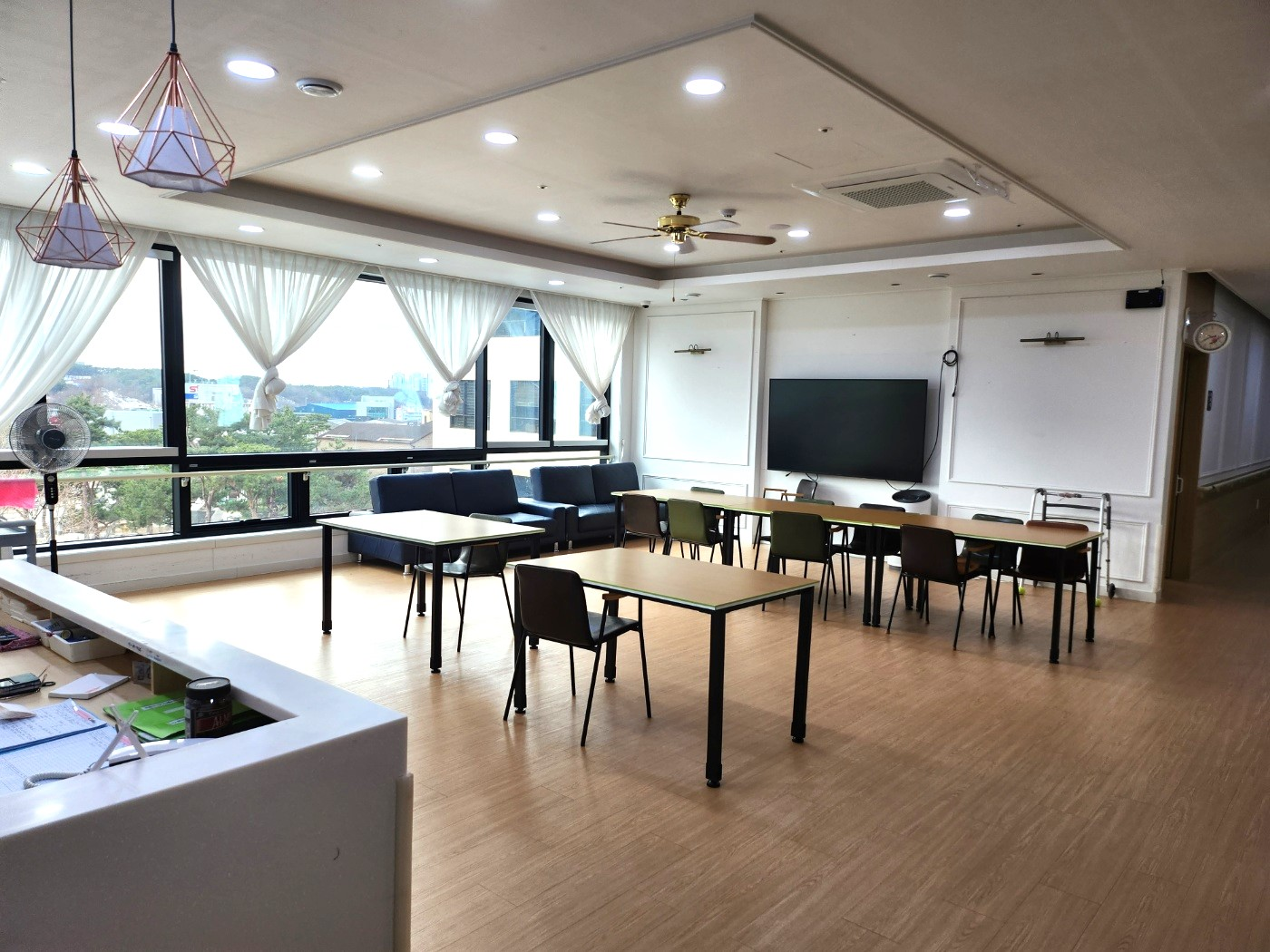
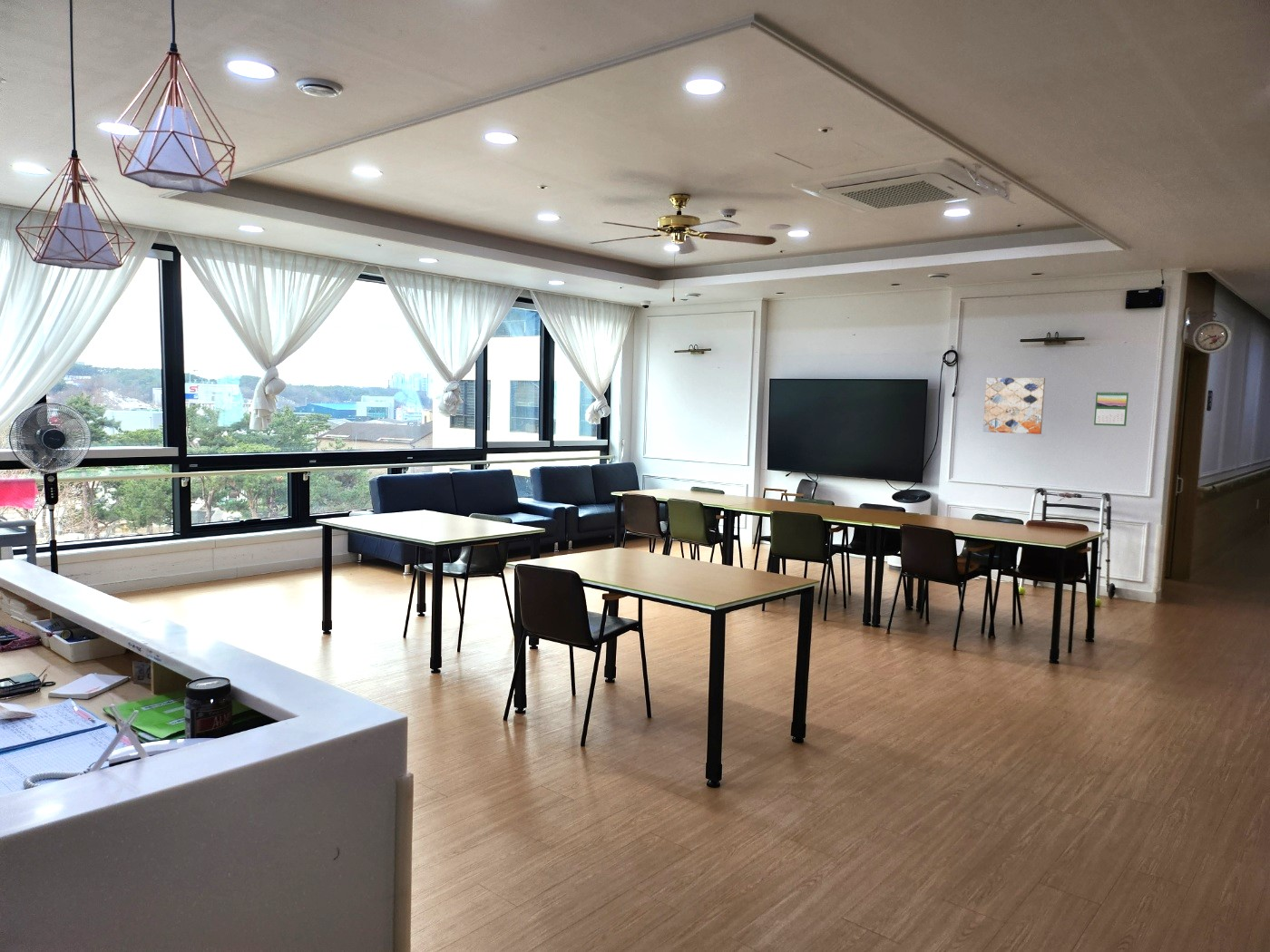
+ calendar [1093,390,1129,427]
+ wall art [982,377,1046,435]
